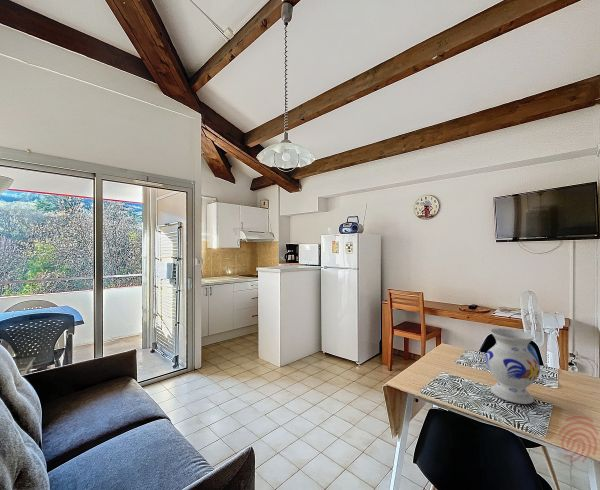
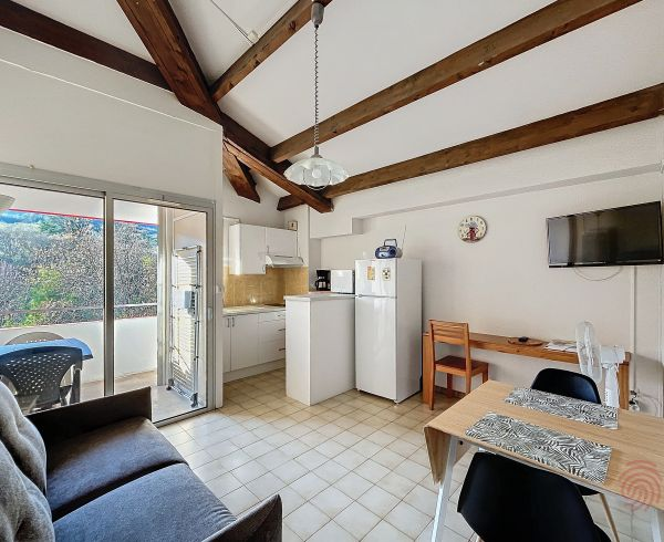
- vase [484,327,541,405]
